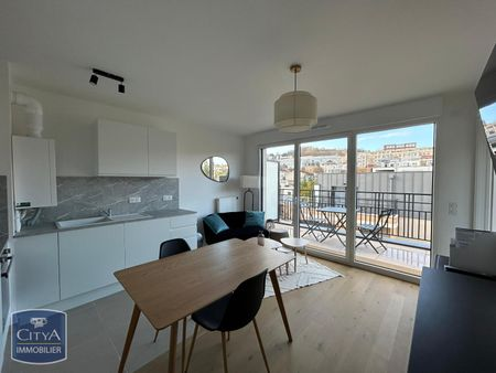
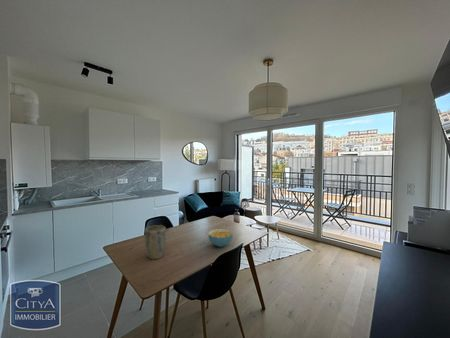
+ plant pot [144,224,167,260]
+ cereal bowl [207,228,234,248]
